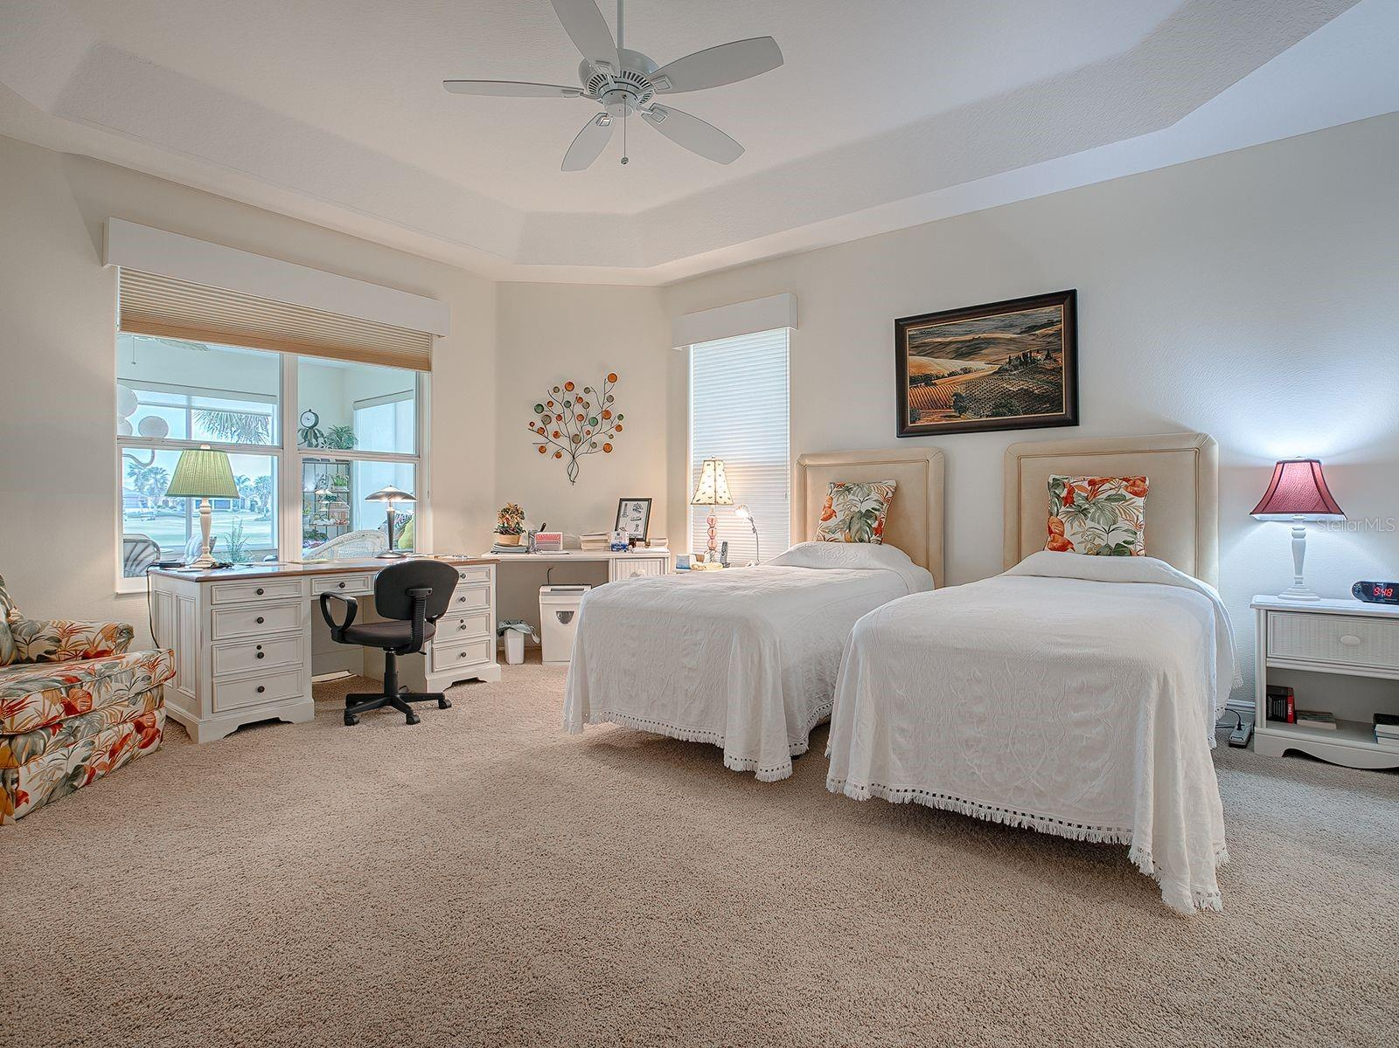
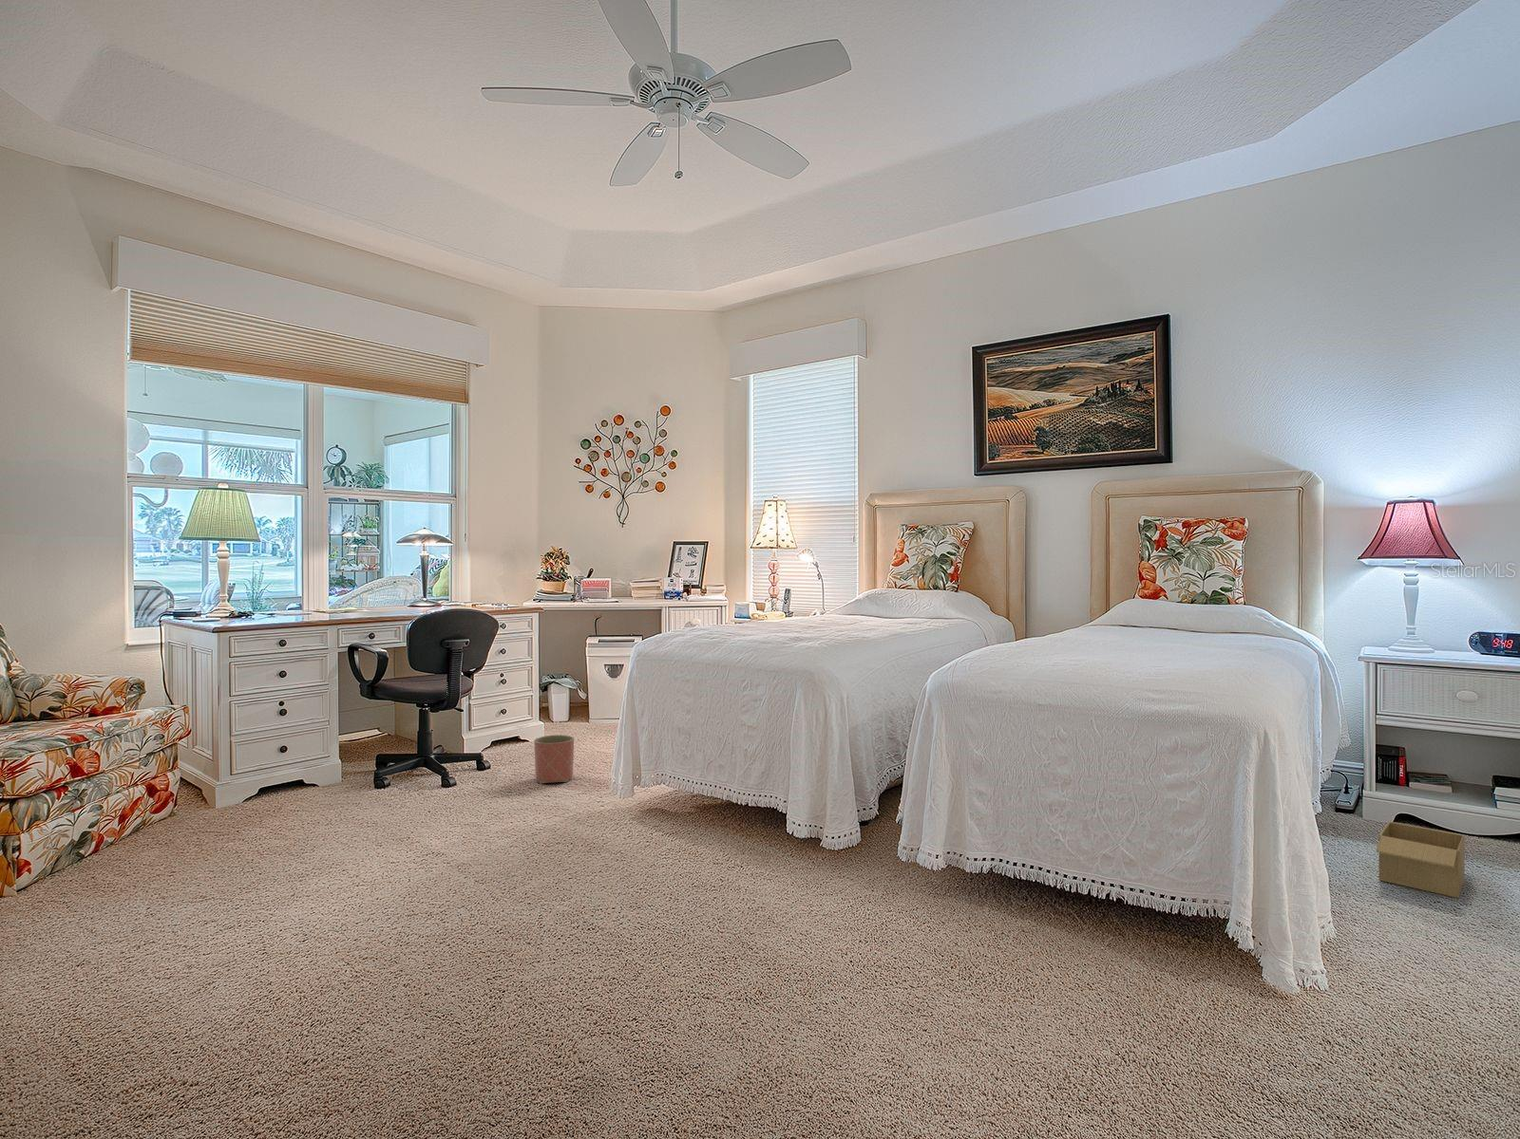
+ cardboard box [1375,821,1466,899]
+ planter [533,733,574,784]
